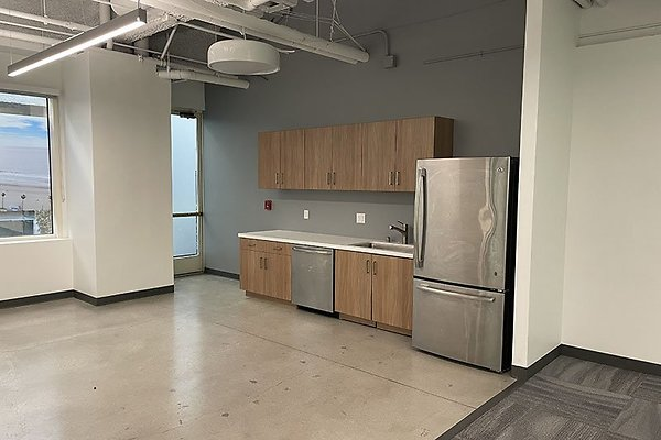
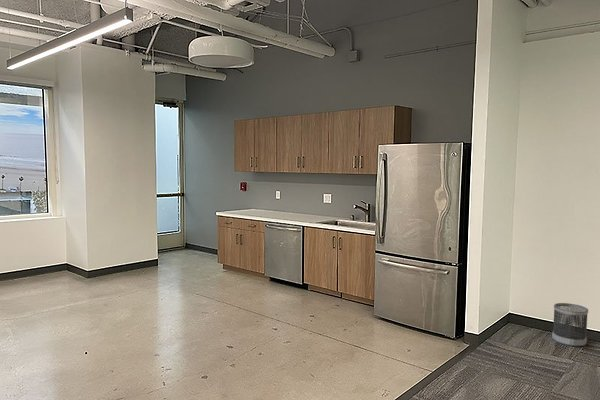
+ wastebasket [551,302,589,347]
